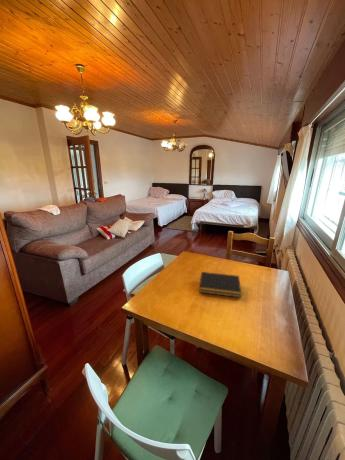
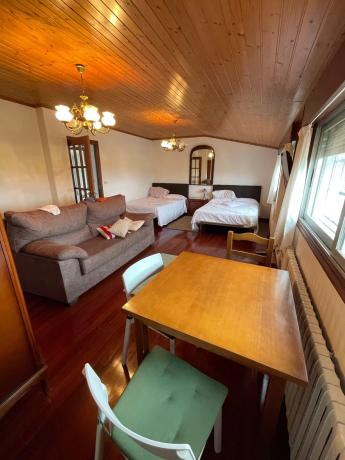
- notepad [198,271,242,298]
